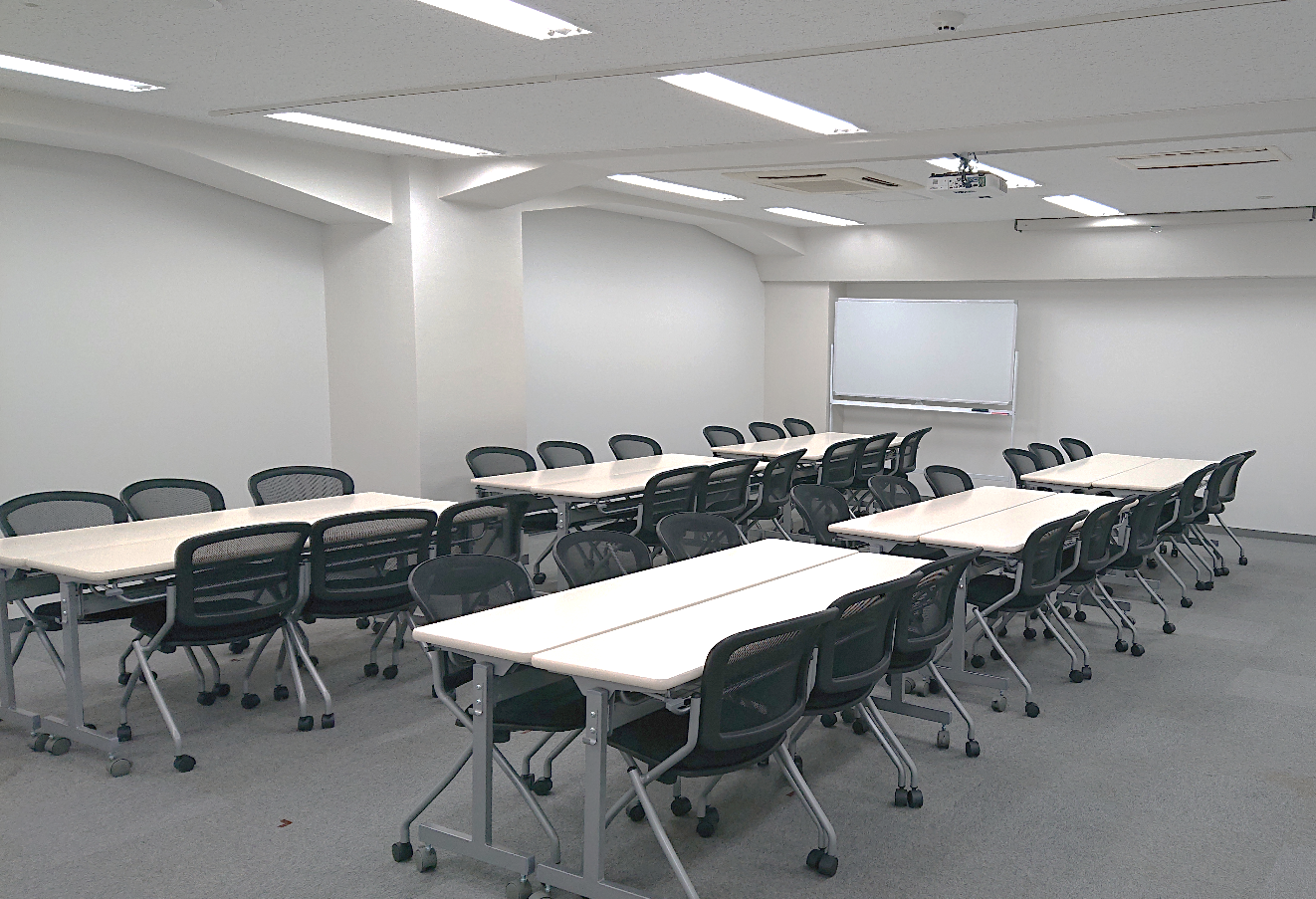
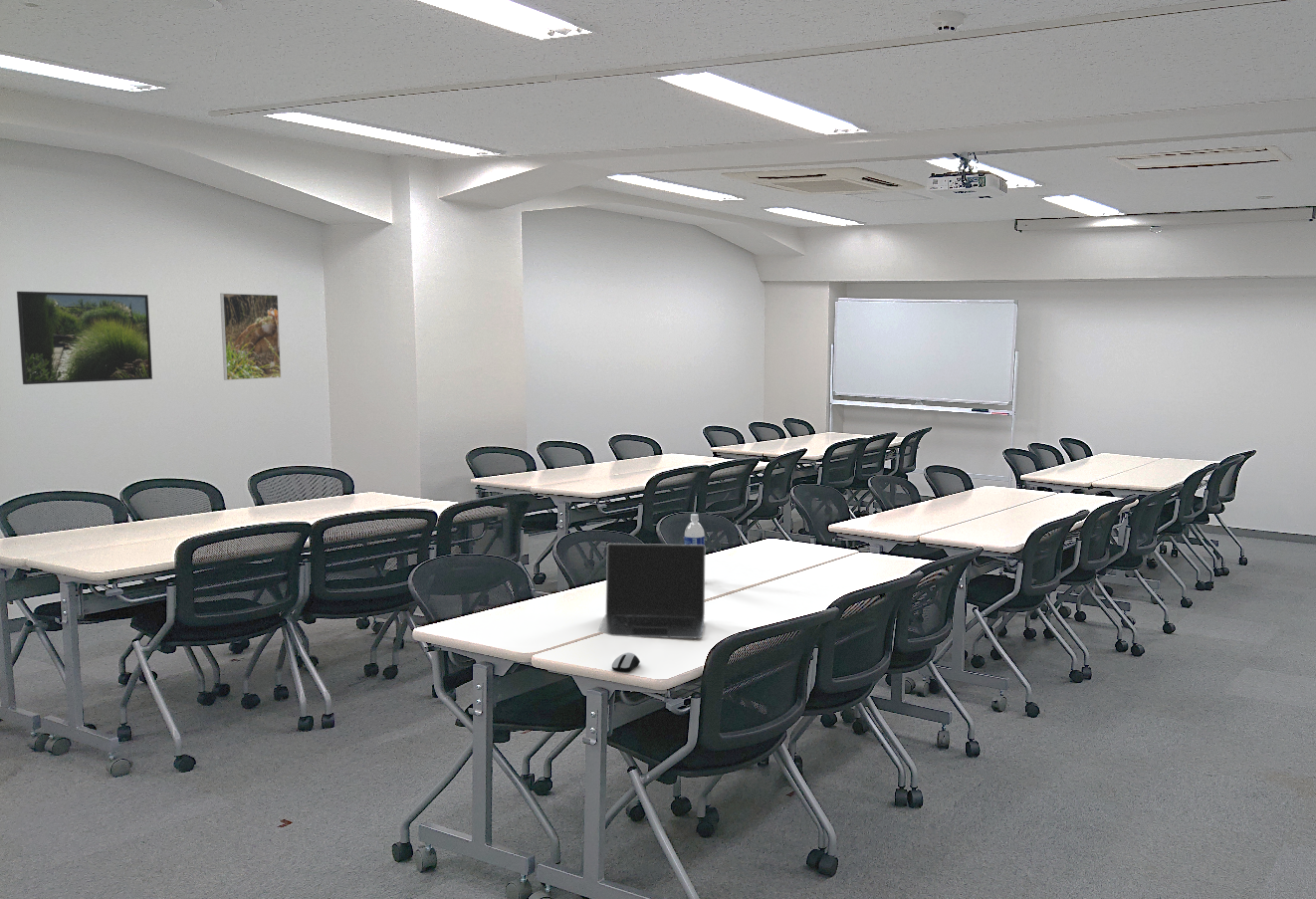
+ laptop [597,543,706,639]
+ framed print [16,291,153,385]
+ computer mouse [611,651,641,673]
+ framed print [219,293,282,381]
+ water bottle [684,513,706,546]
